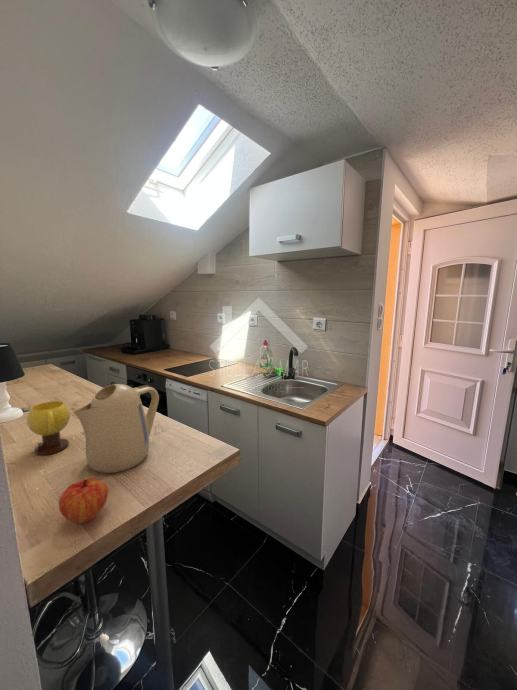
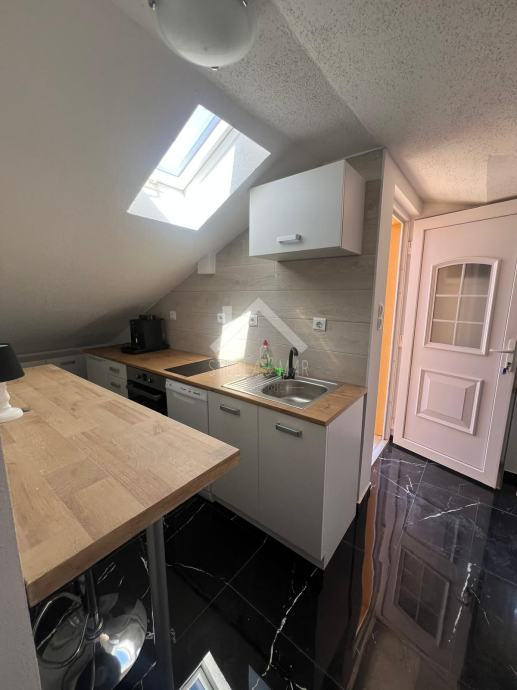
- fruit [58,477,109,525]
- mug [26,400,71,456]
- kettle [72,383,160,474]
